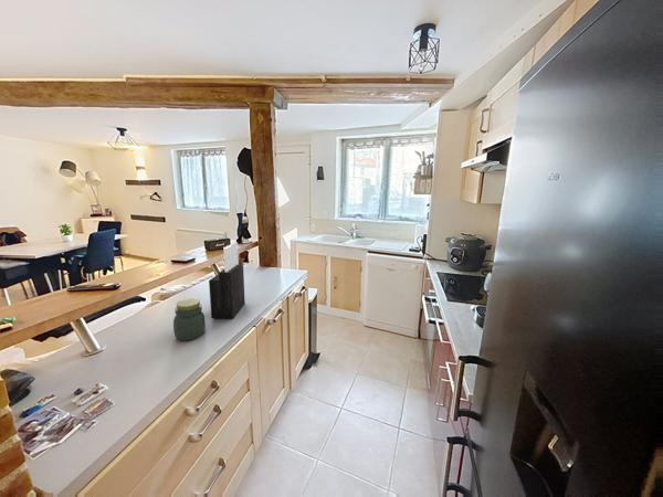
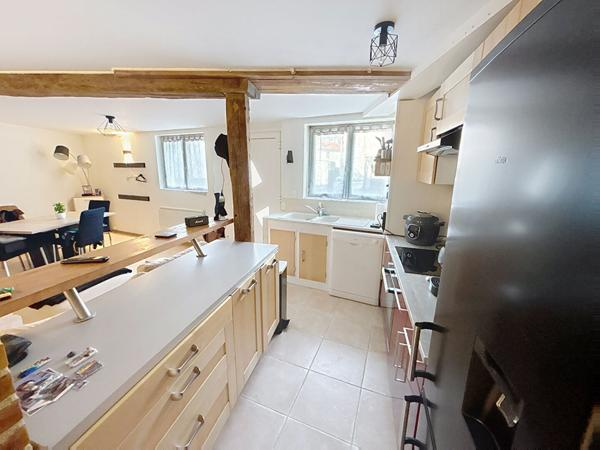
- jar [172,297,207,341]
- knife block [208,241,246,320]
